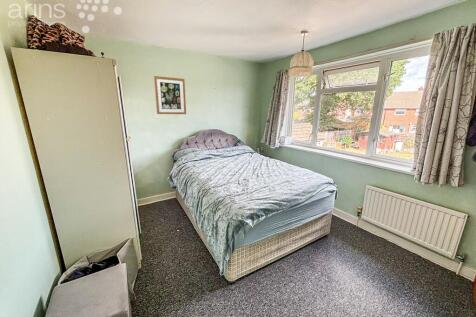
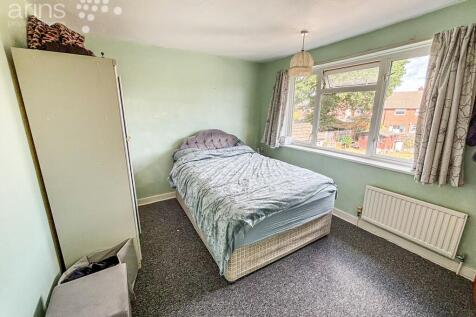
- wall art [153,75,187,115]
